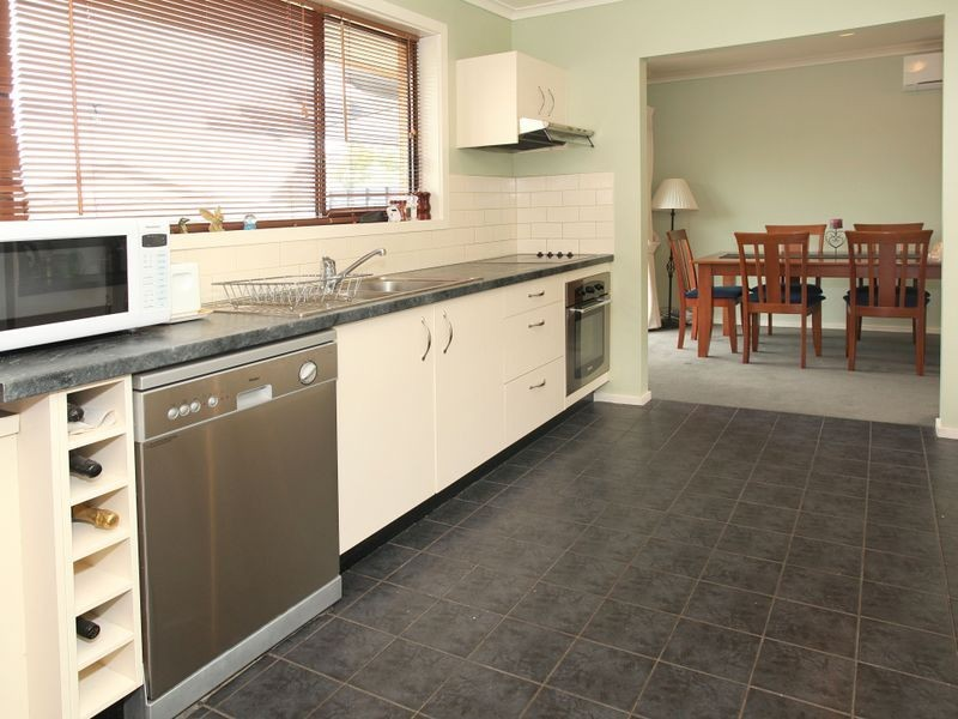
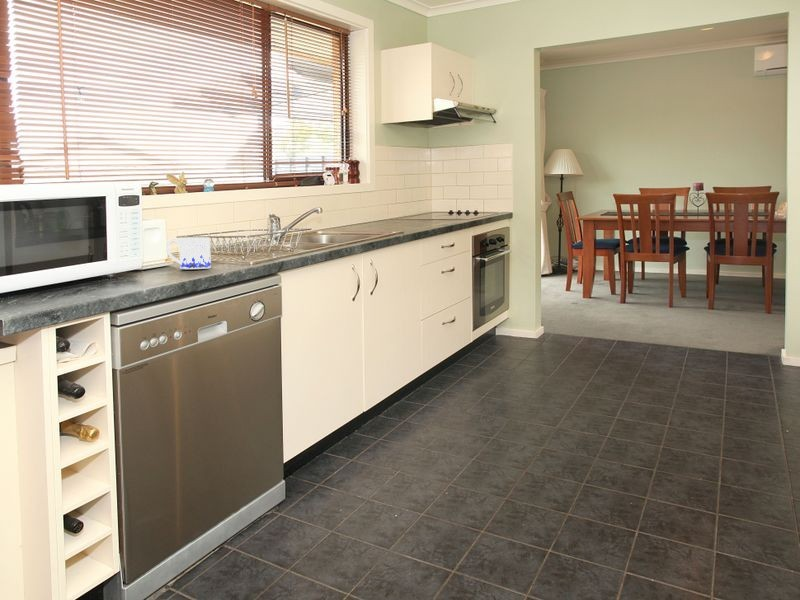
+ mug [165,236,212,270]
